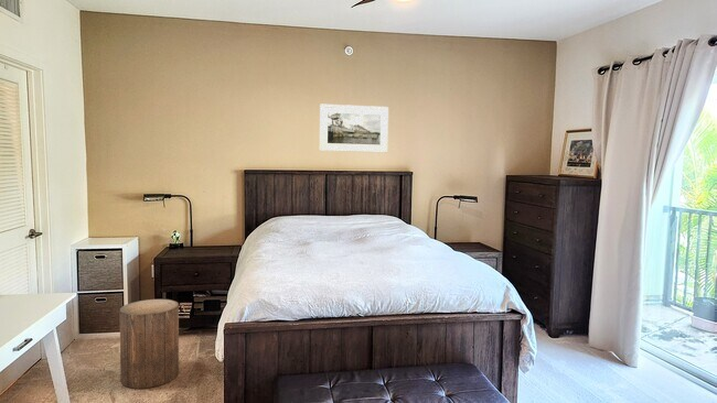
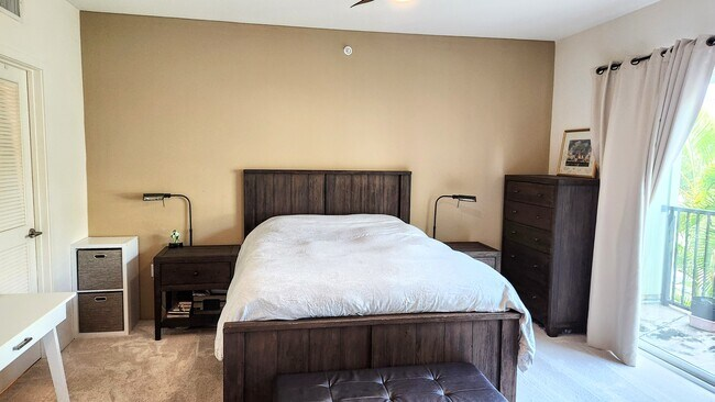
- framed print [319,104,389,154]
- stool [118,298,180,390]
